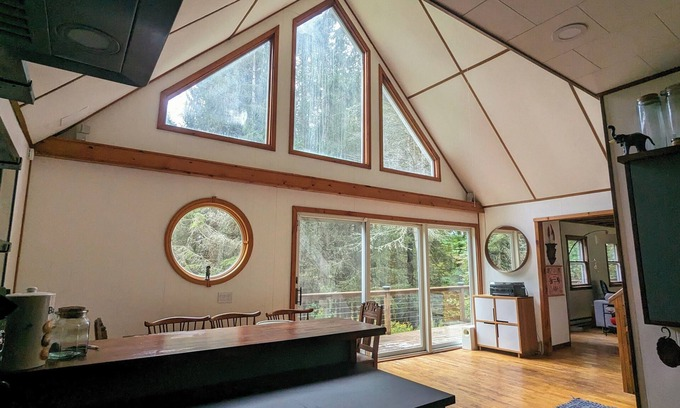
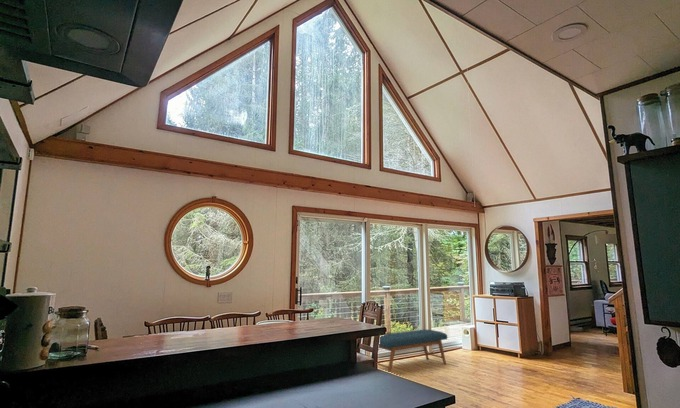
+ bench [377,329,448,373]
